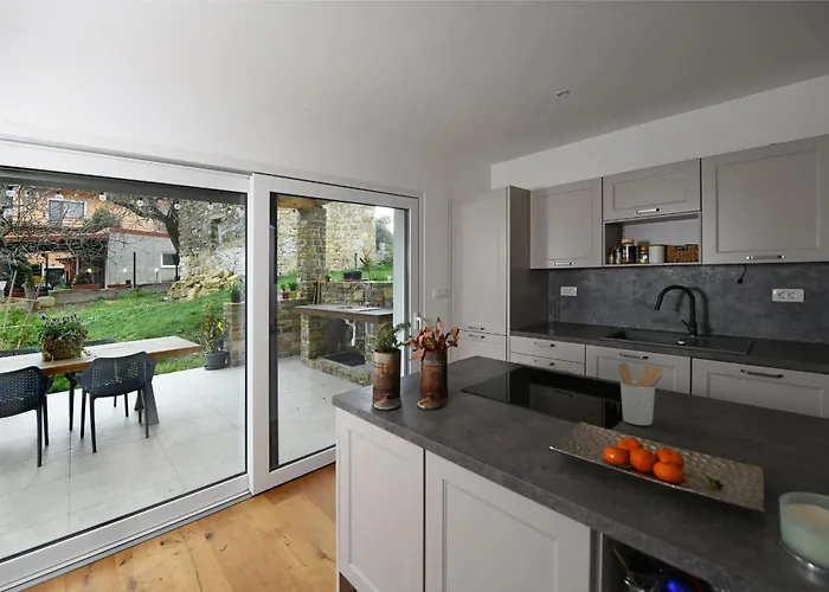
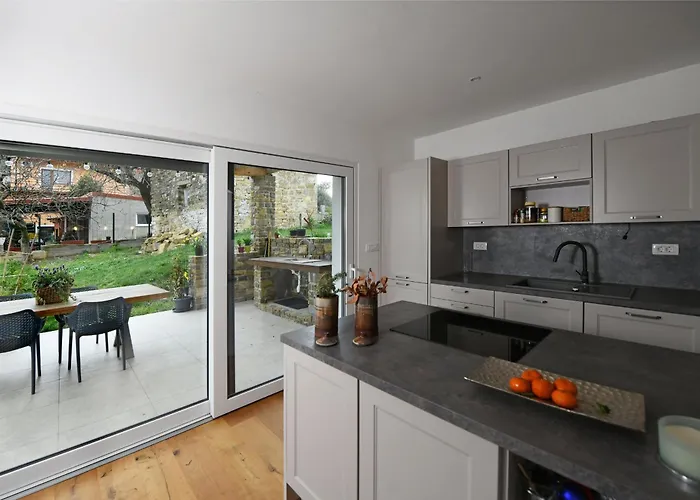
- utensil holder [617,361,664,426]
